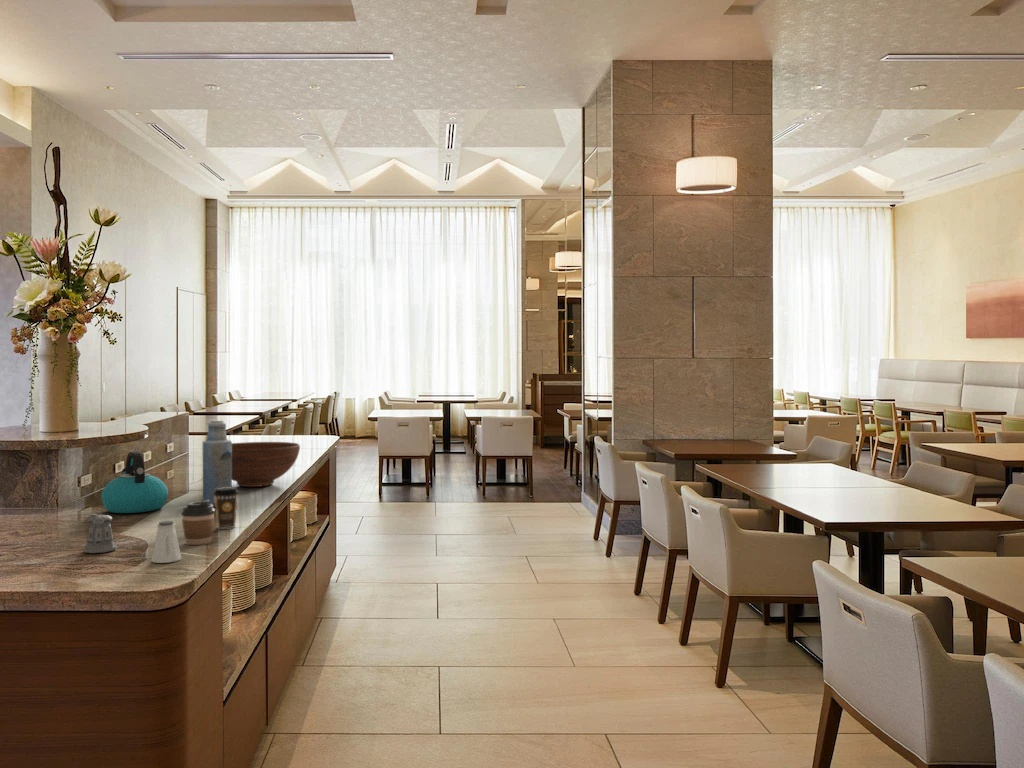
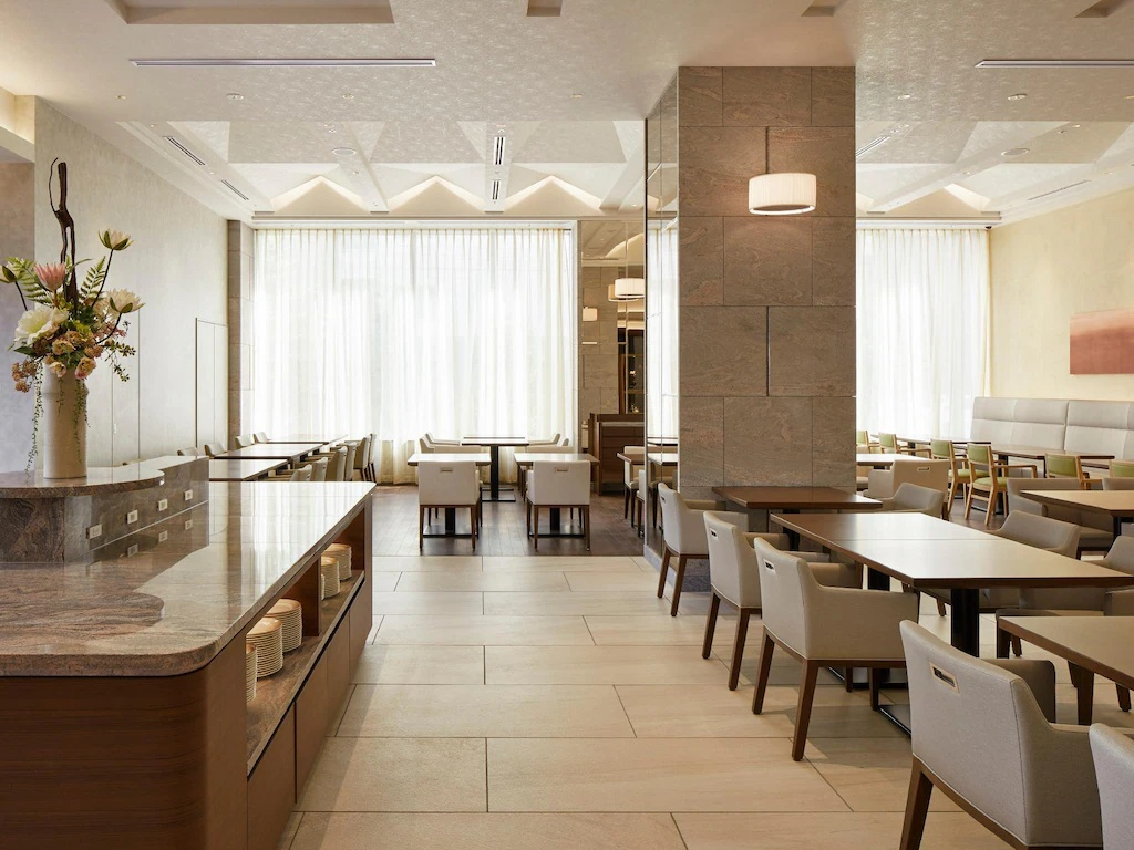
- saltshaker [150,520,182,564]
- coffee cup [213,486,240,530]
- kettle [100,450,169,514]
- fruit bowl [232,441,301,488]
- pepper shaker [82,513,130,554]
- coffee cup [180,500,216,546]
- bottle [202,420,233,508]
